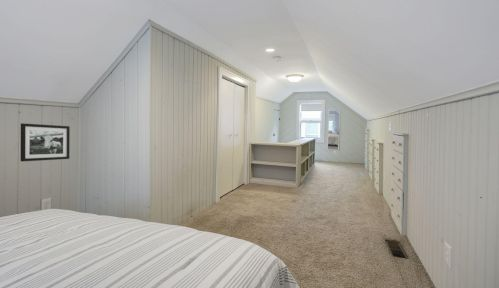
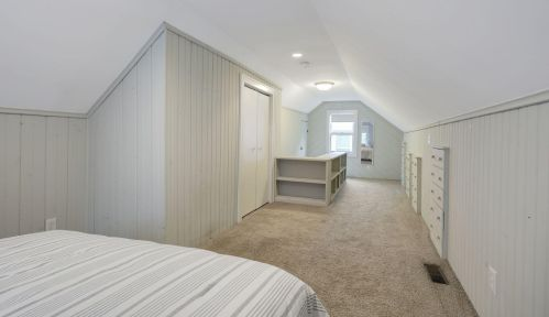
- picture frame [20,122,71,162]
